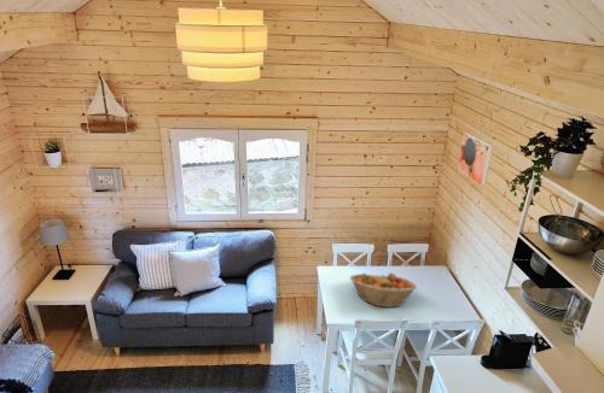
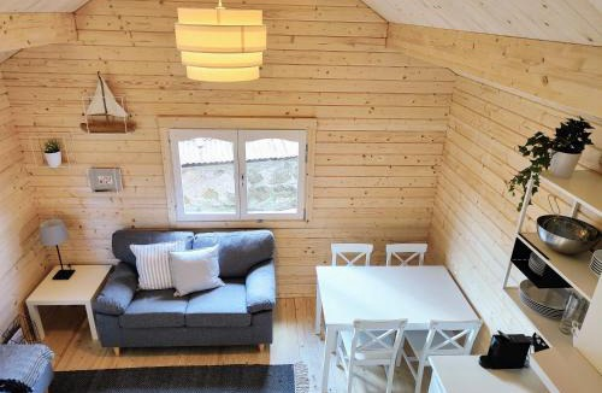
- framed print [457,131,494,187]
- fruit basket [349,271,418,309]
